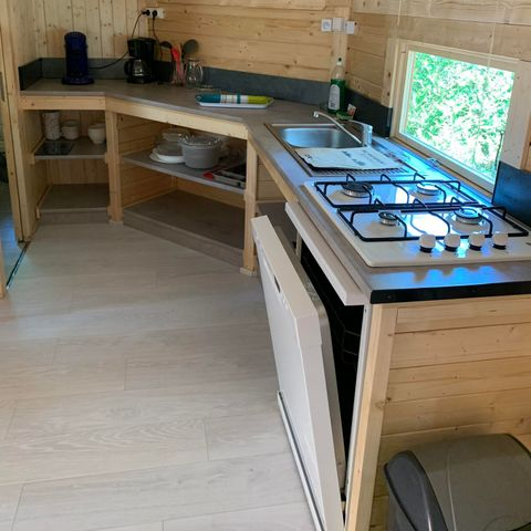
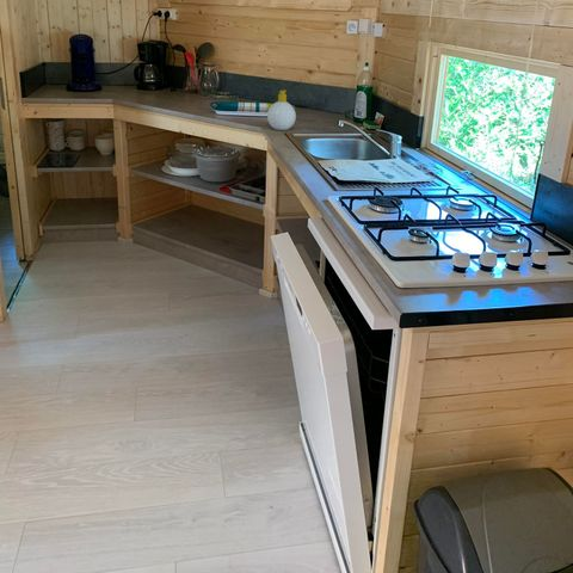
+ soap bottle [266,90,297,131]
